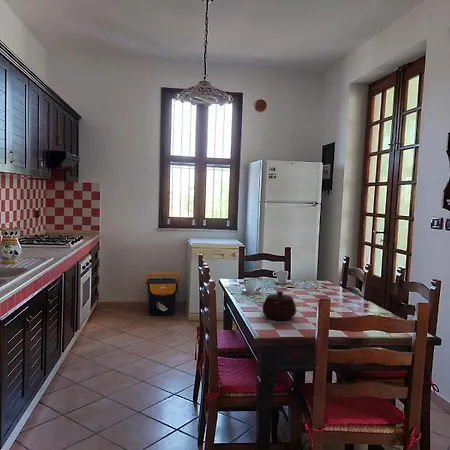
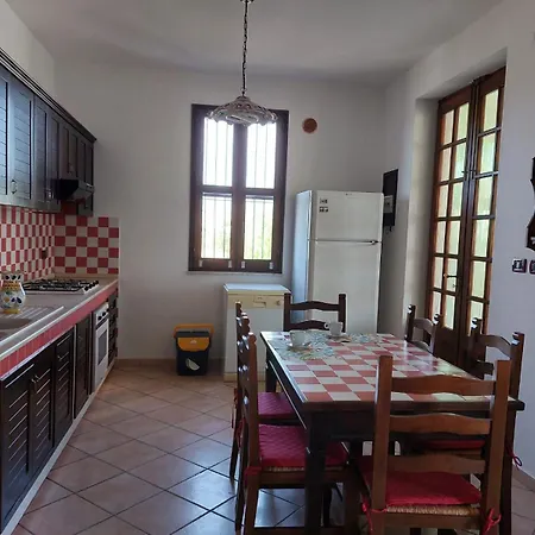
- teapot [261,290,297,321]
